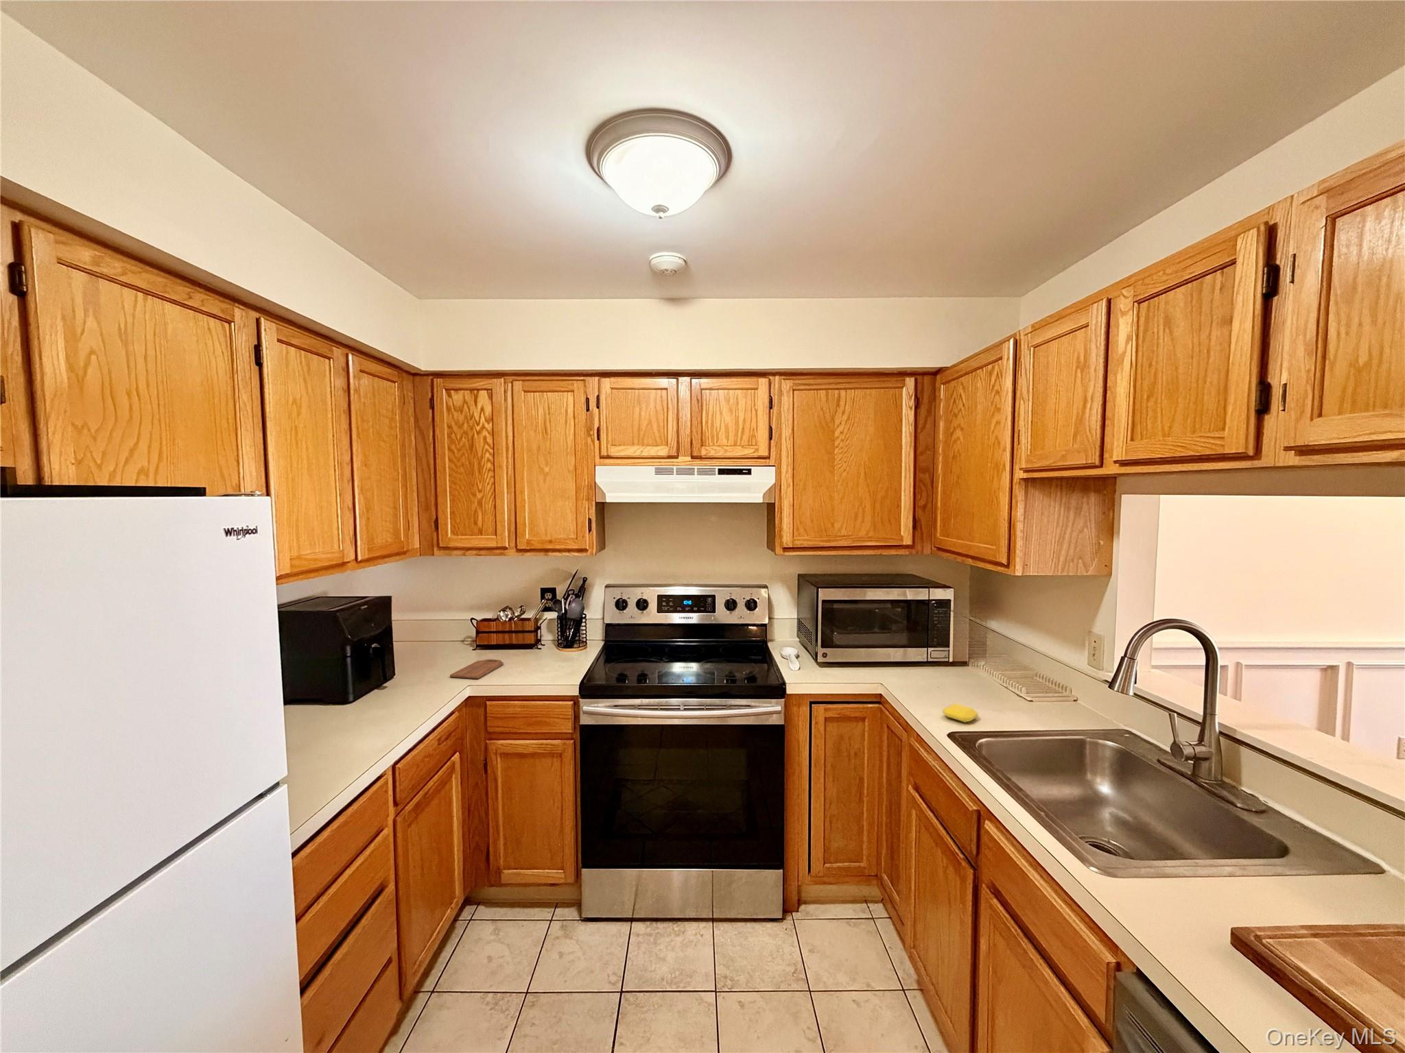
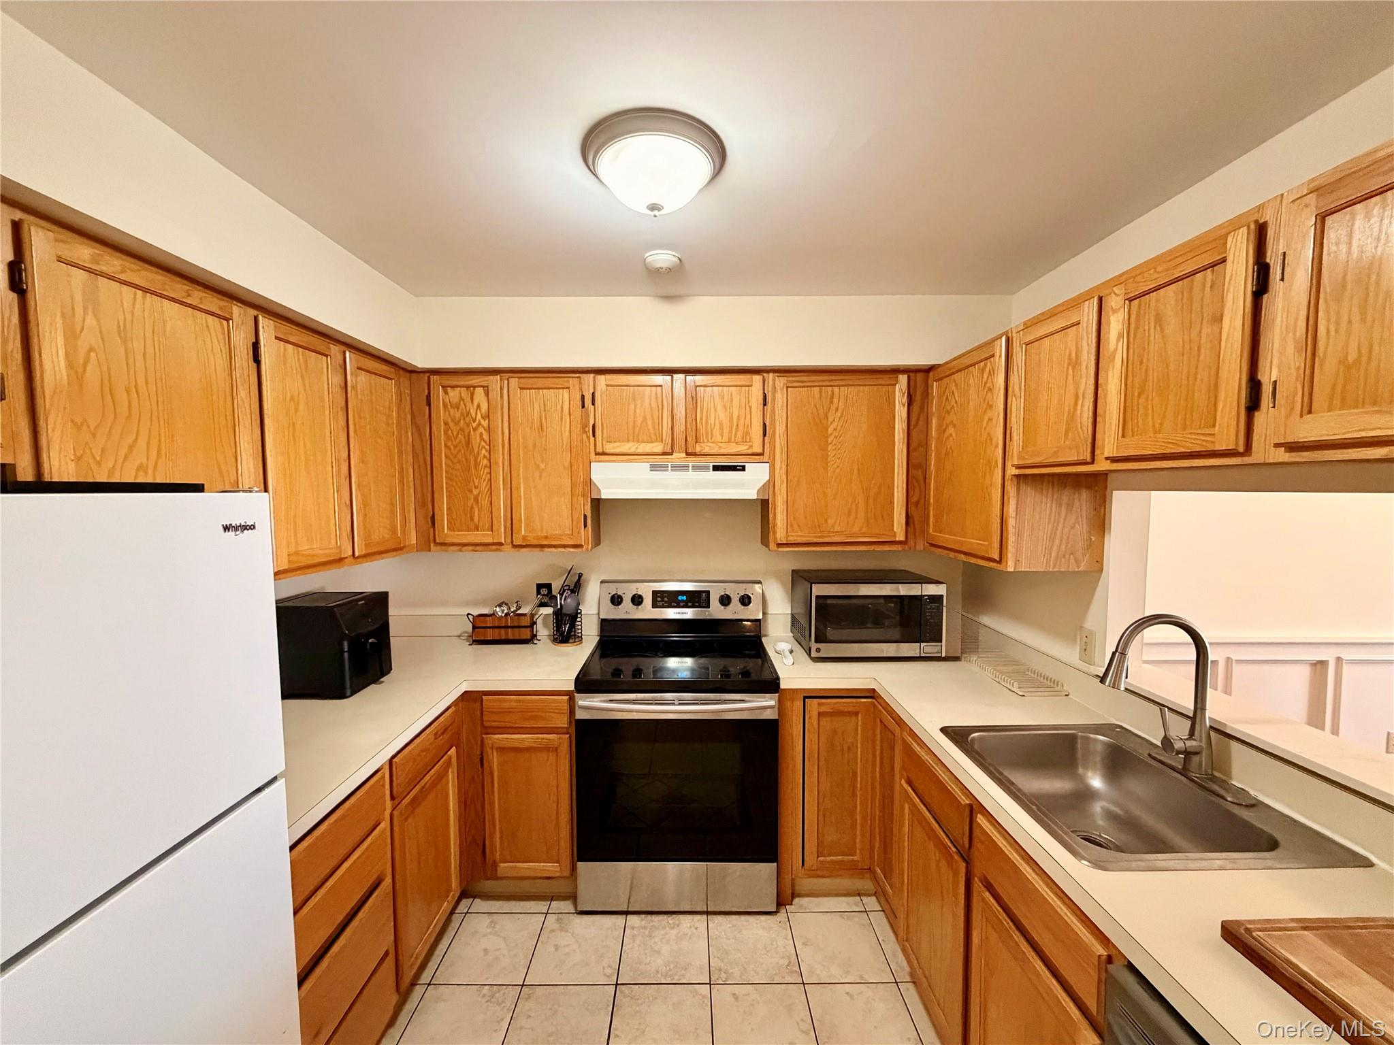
- soap bar [941,702,979,723]
- cutting board [449,659,504,679]
